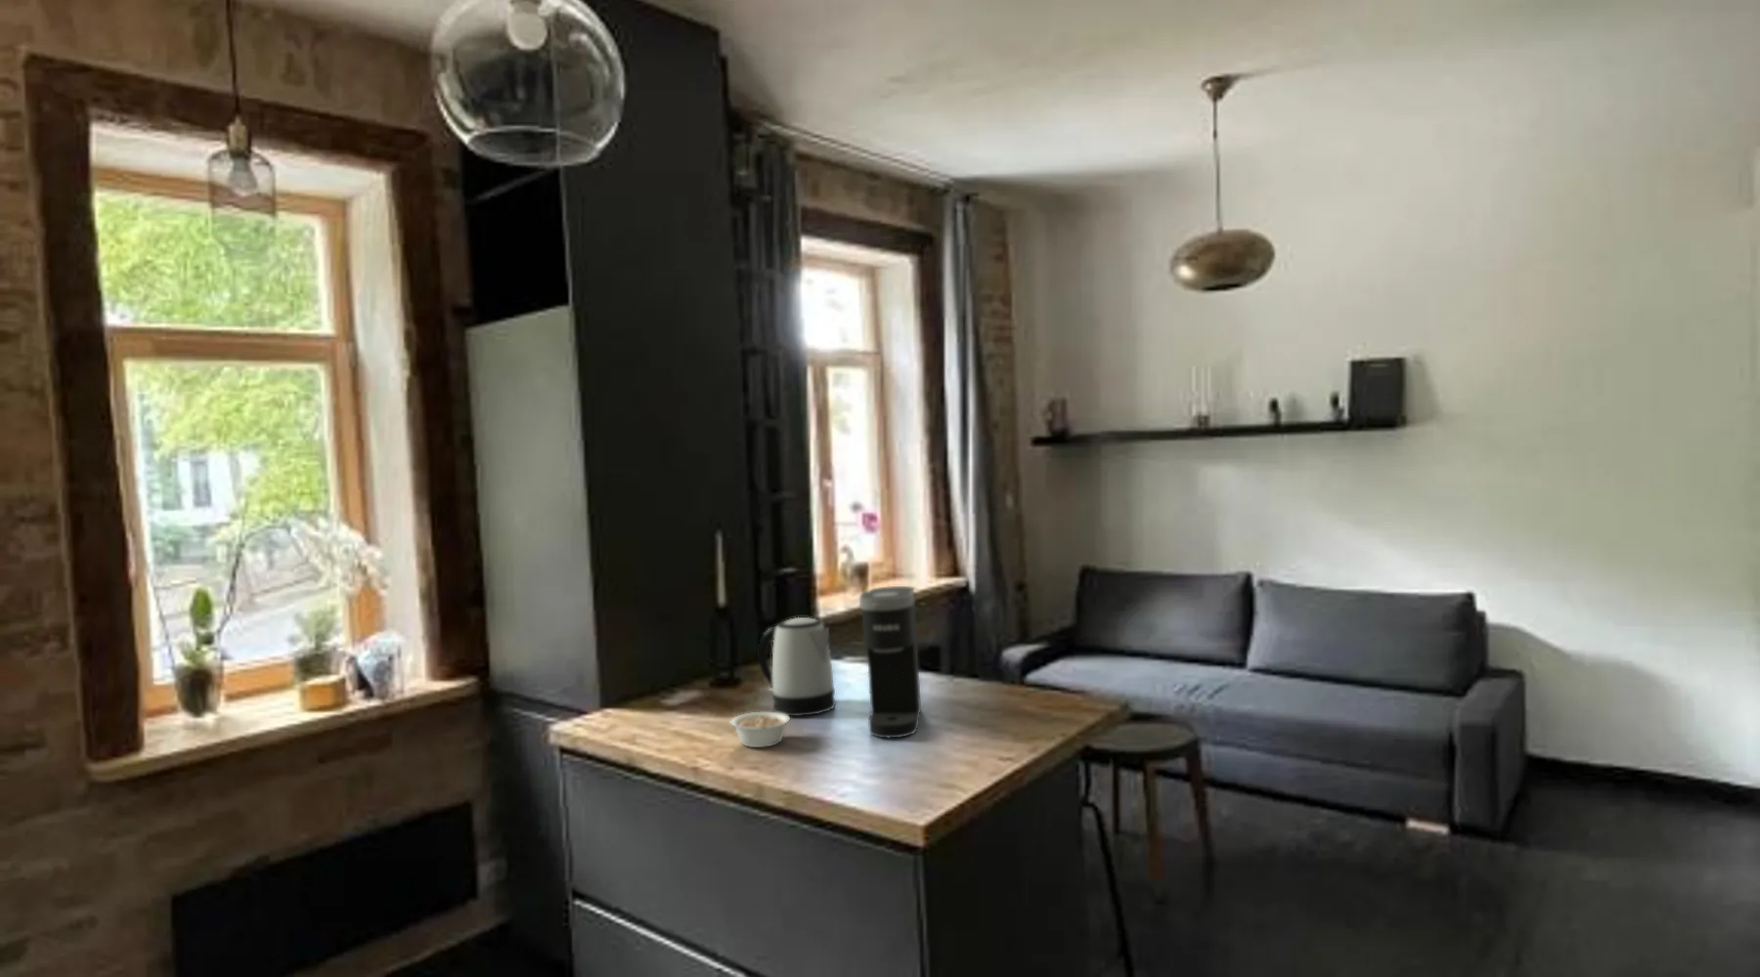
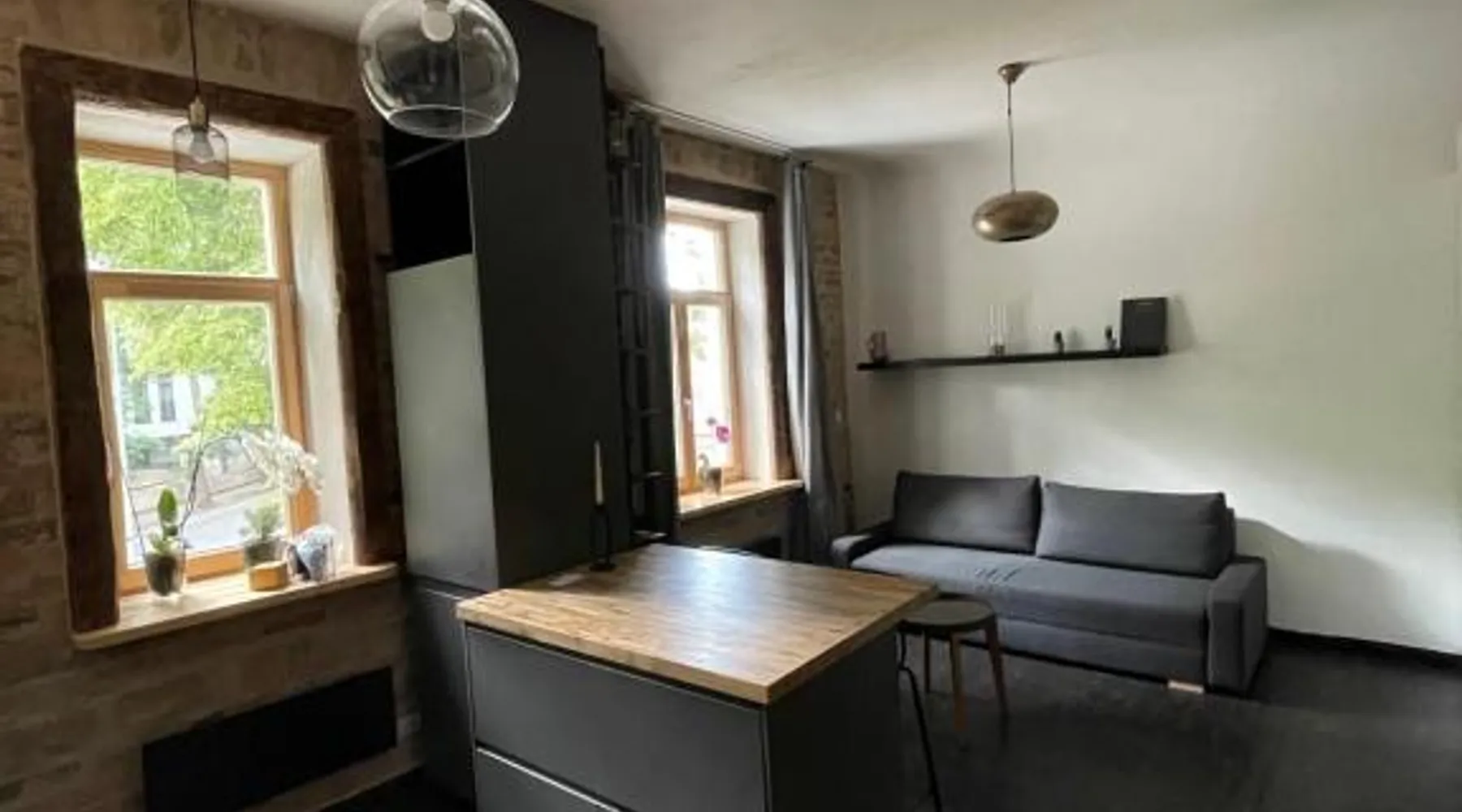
- kettle [757,616,835,717]
- coffee maker [858,585,922,739]
- legume [730,711,791,748]
